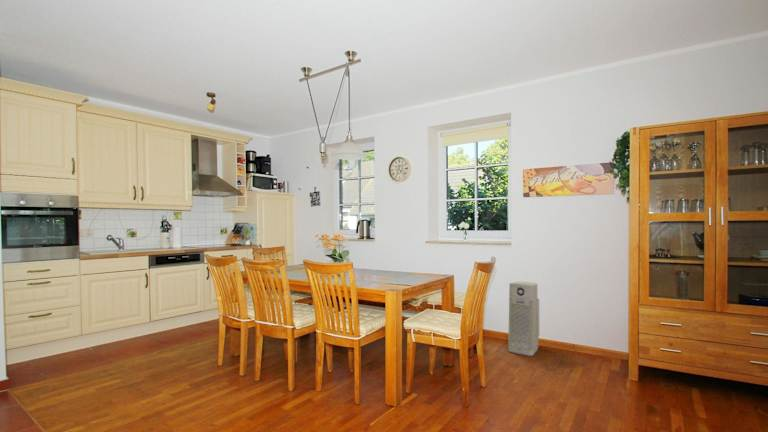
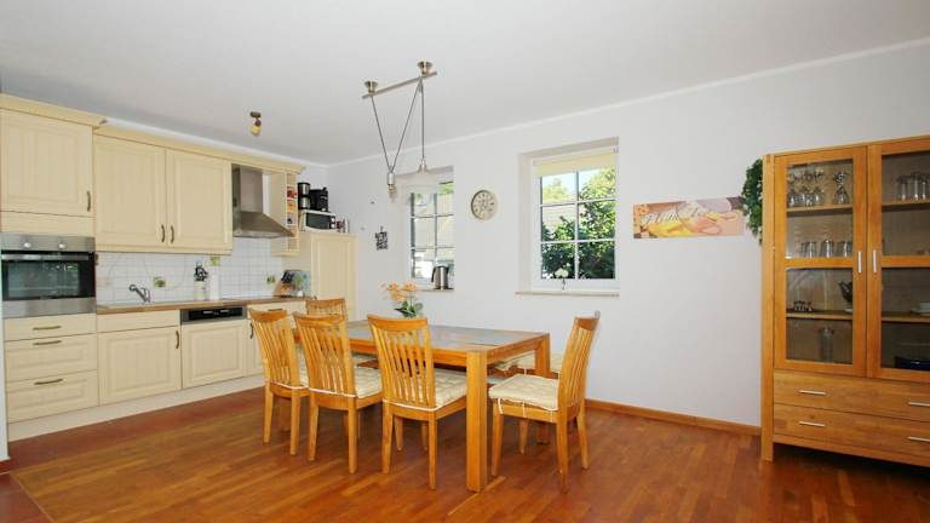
- air purifier [507,281,540,357]
